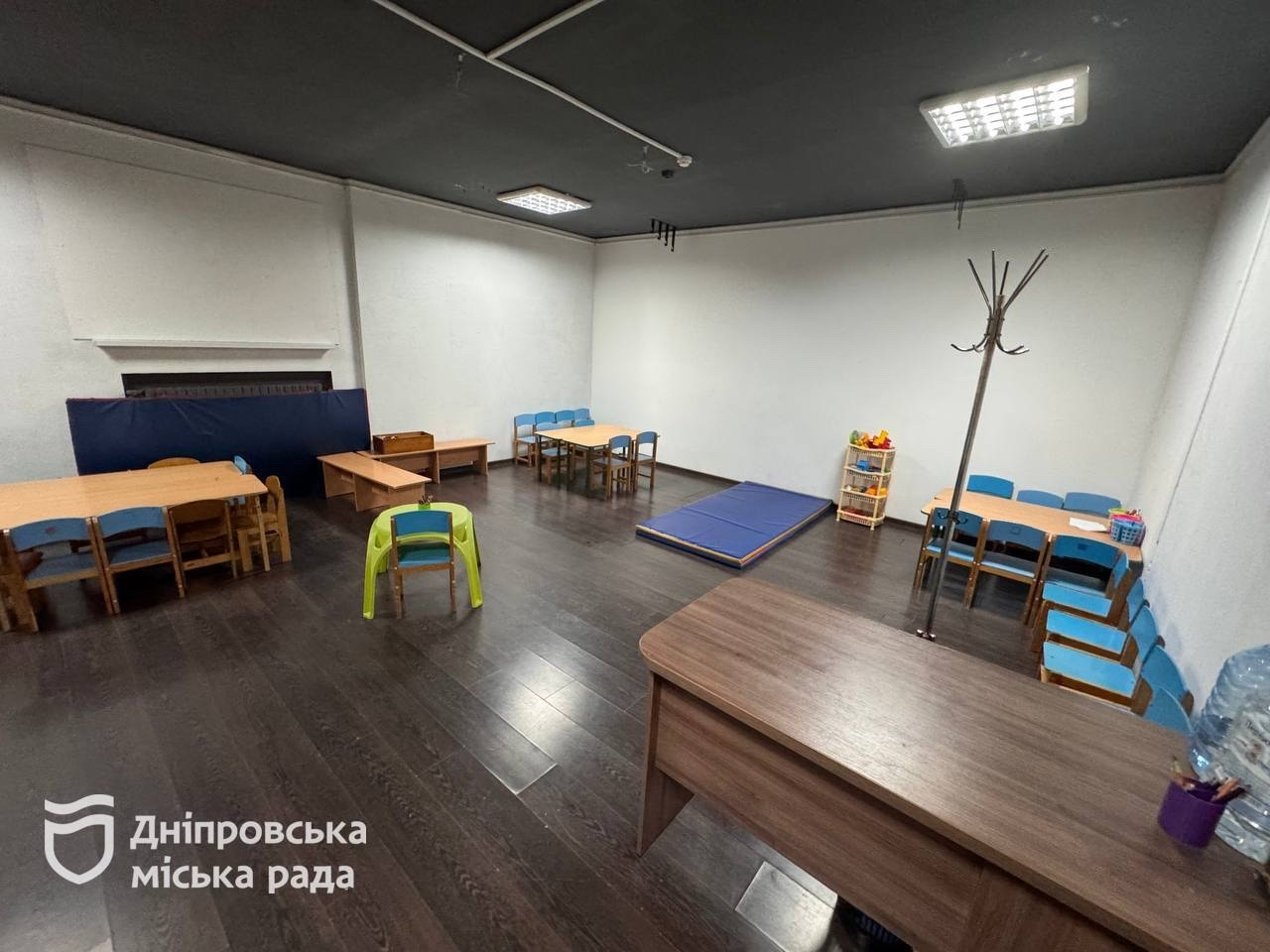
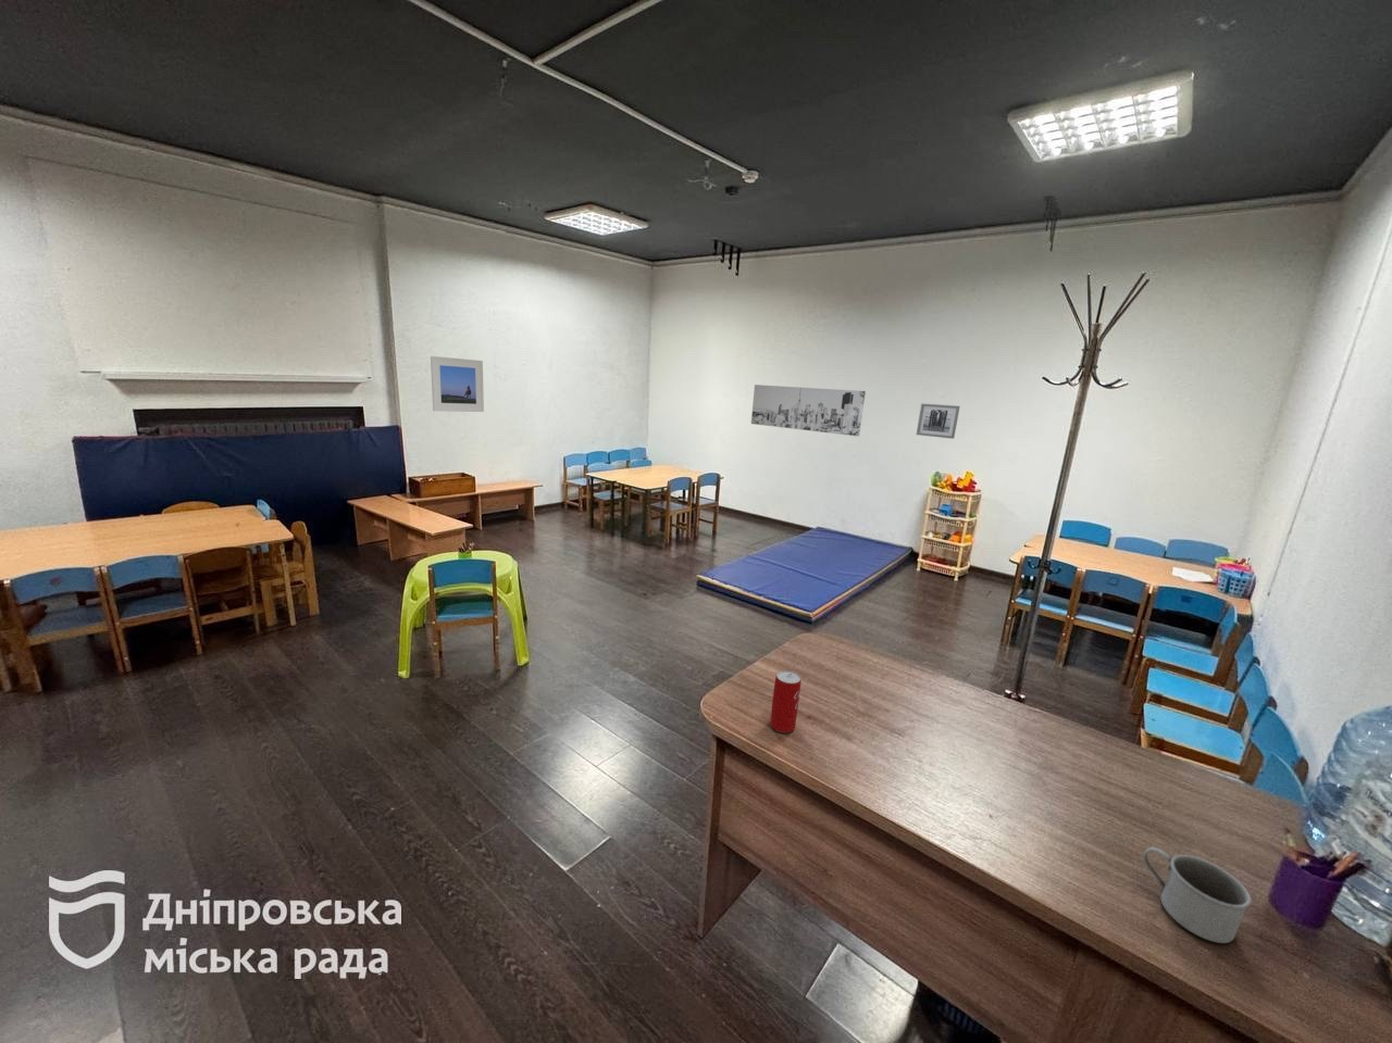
+ wall art [751,383,867,437]
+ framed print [430,355,486,413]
+ wall art [915,402,961,440]
+ mug [1143,847,1253,944]
+ beverage can [768,671,802,733]
